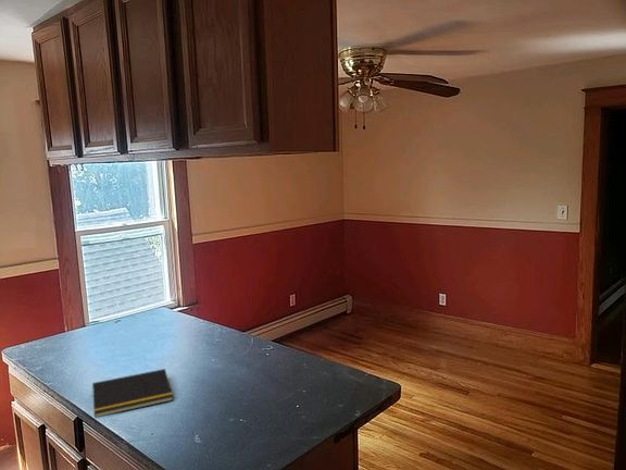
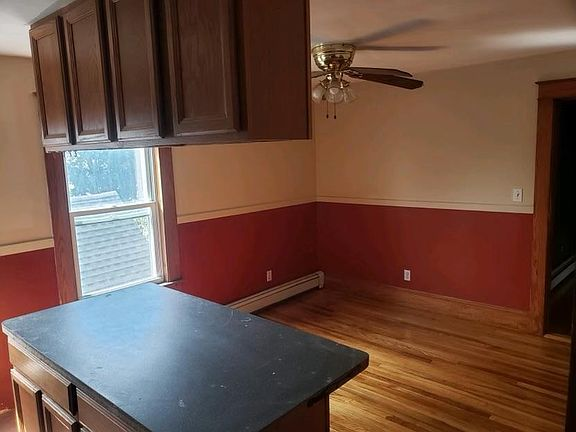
- notepad [90,368,174,419]
